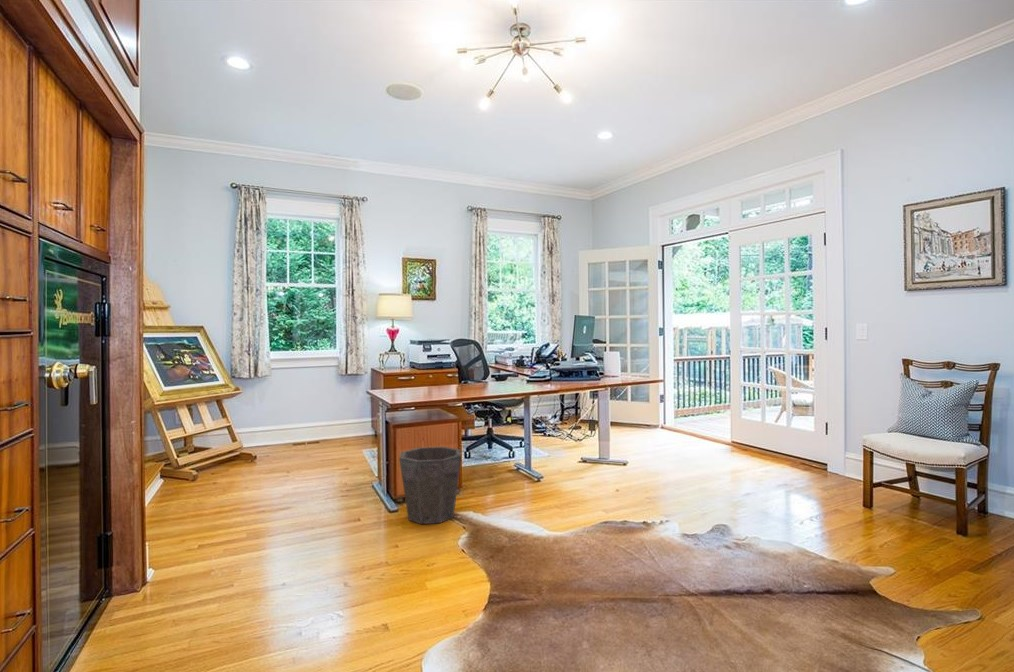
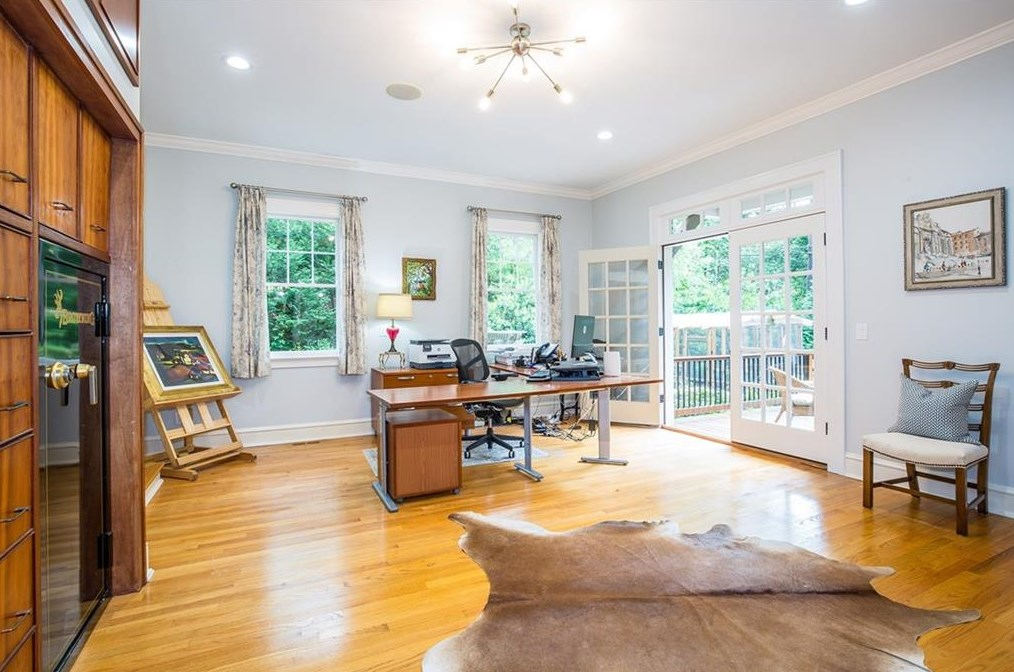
- waste bin [398,446,462,525]
